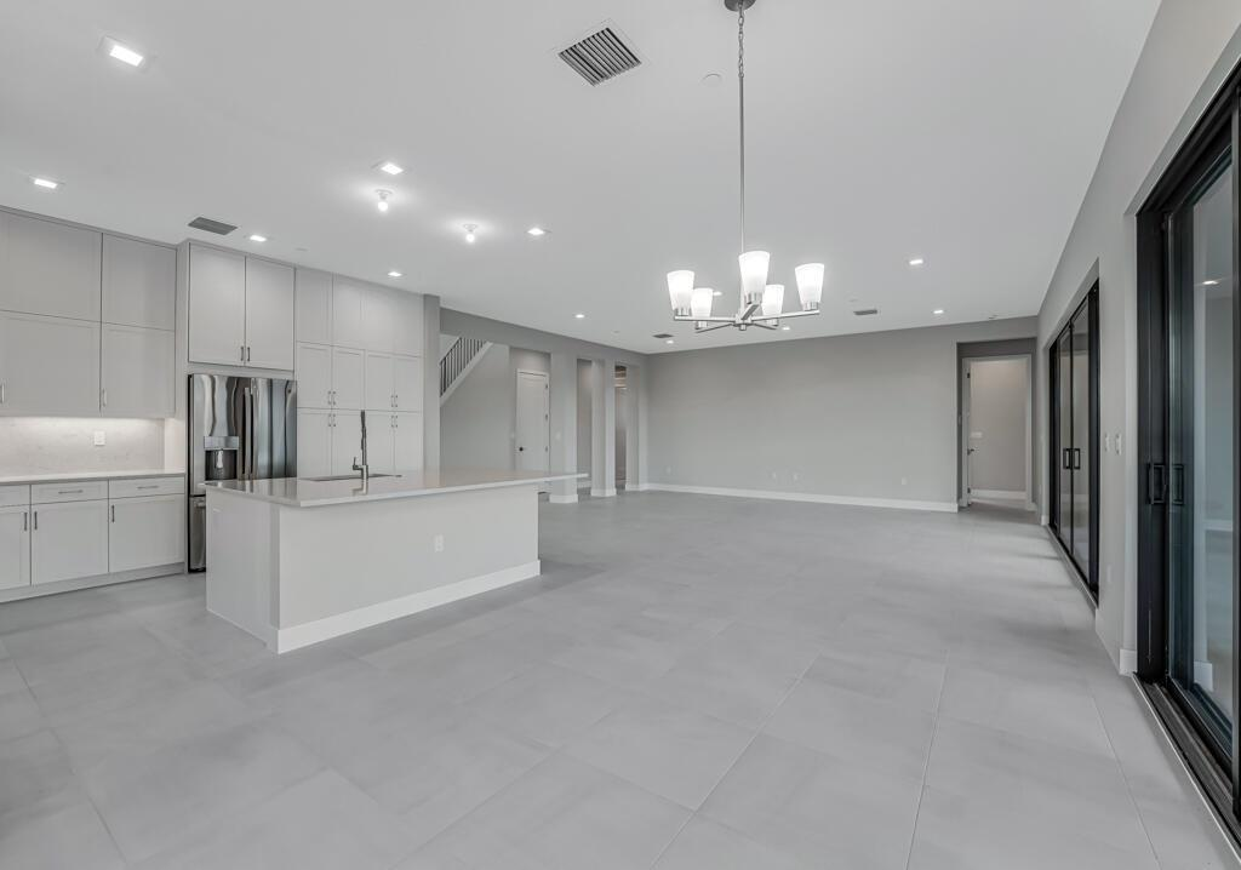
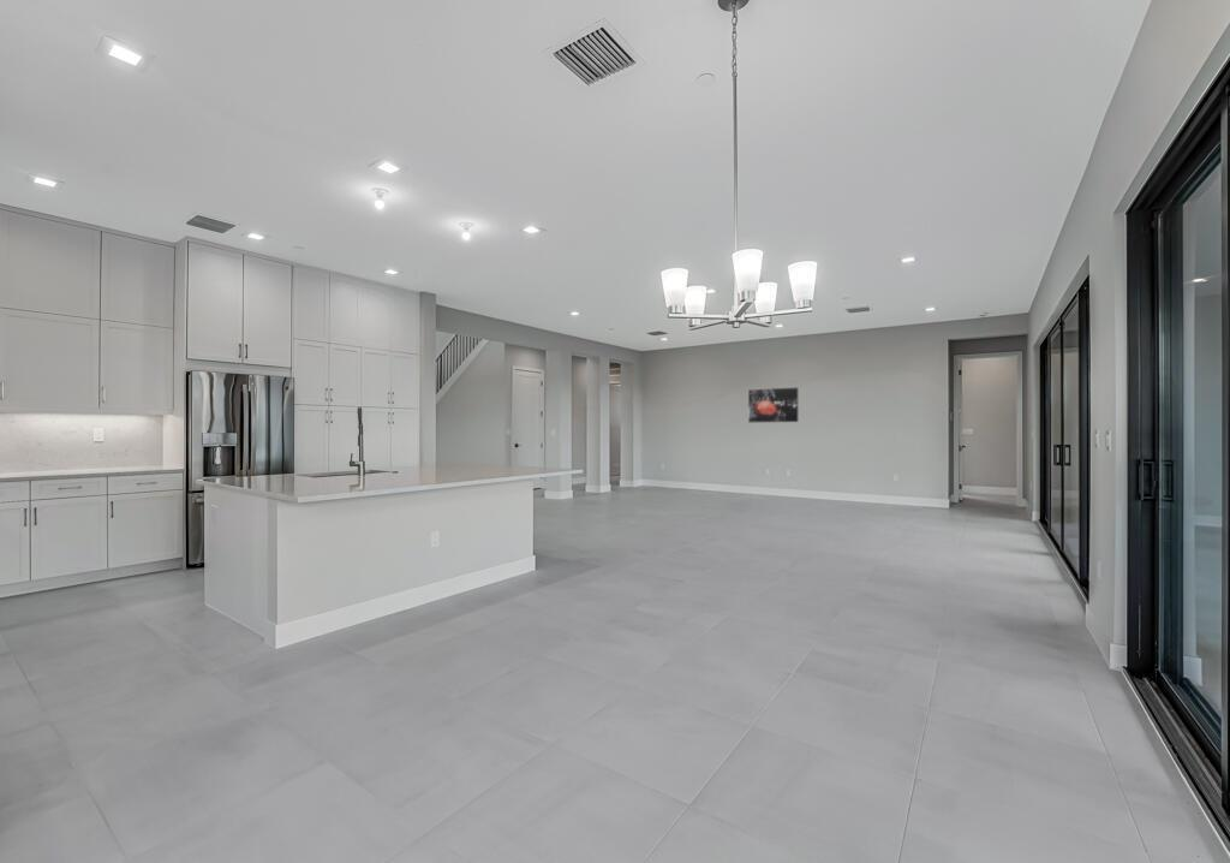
+ wall art [747,387,799,423]
